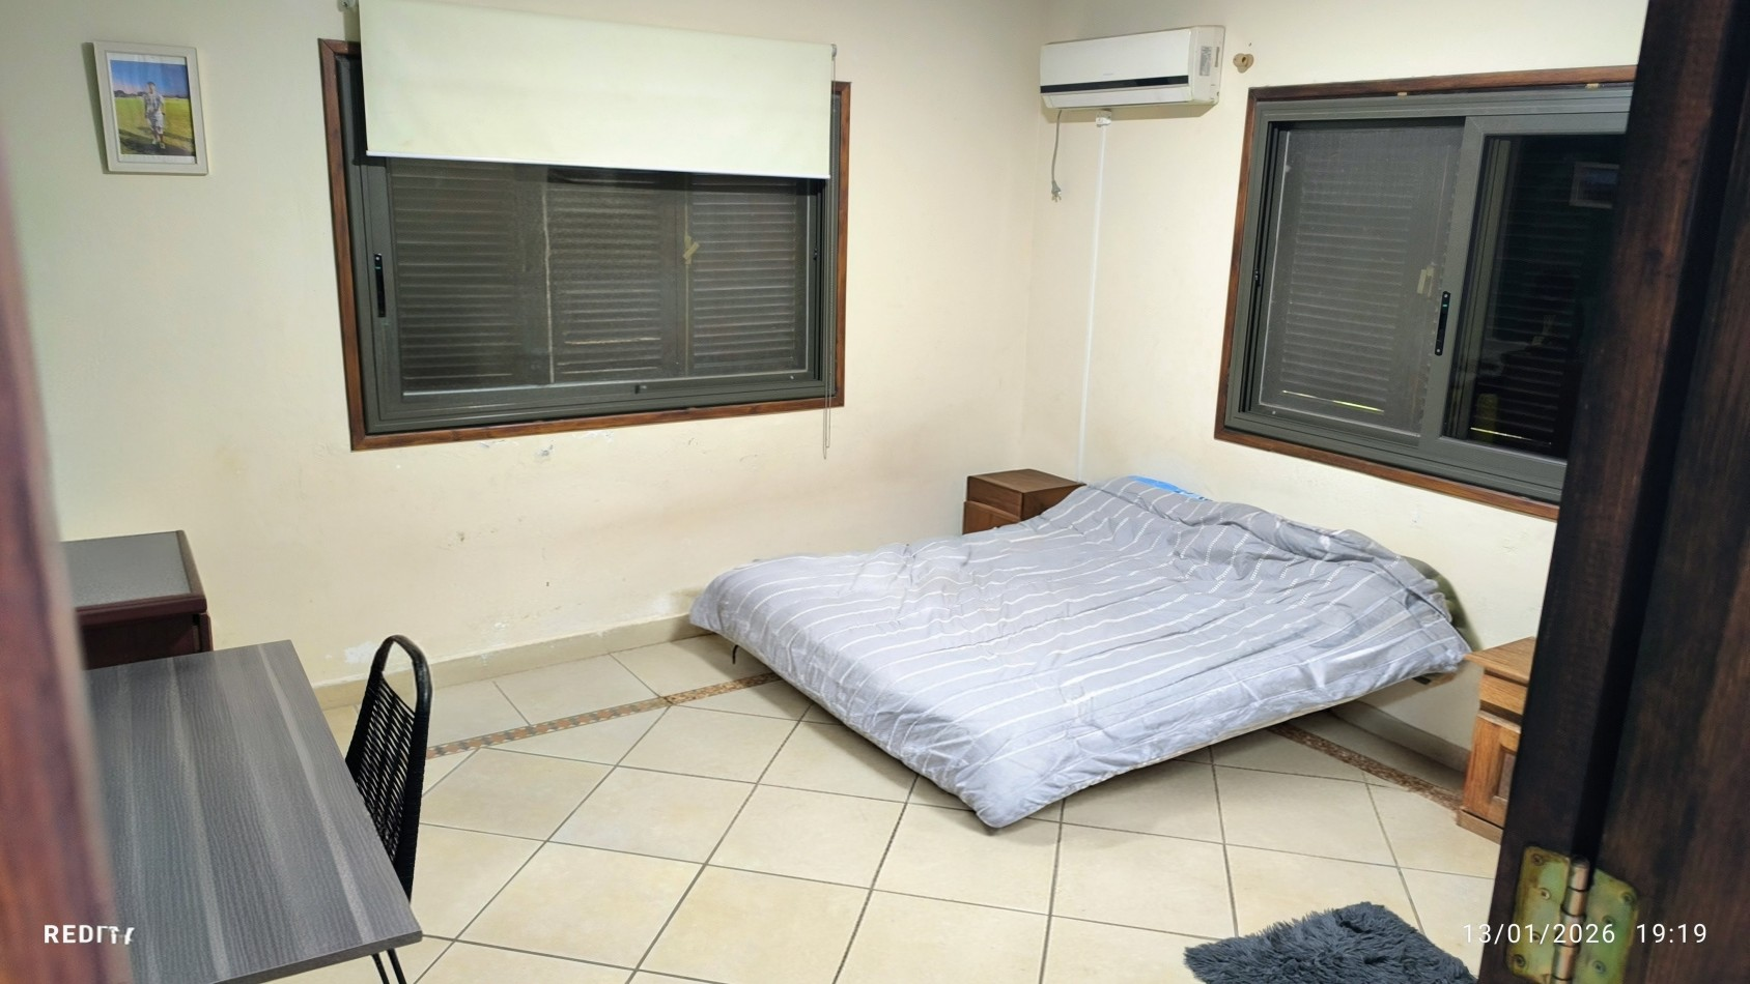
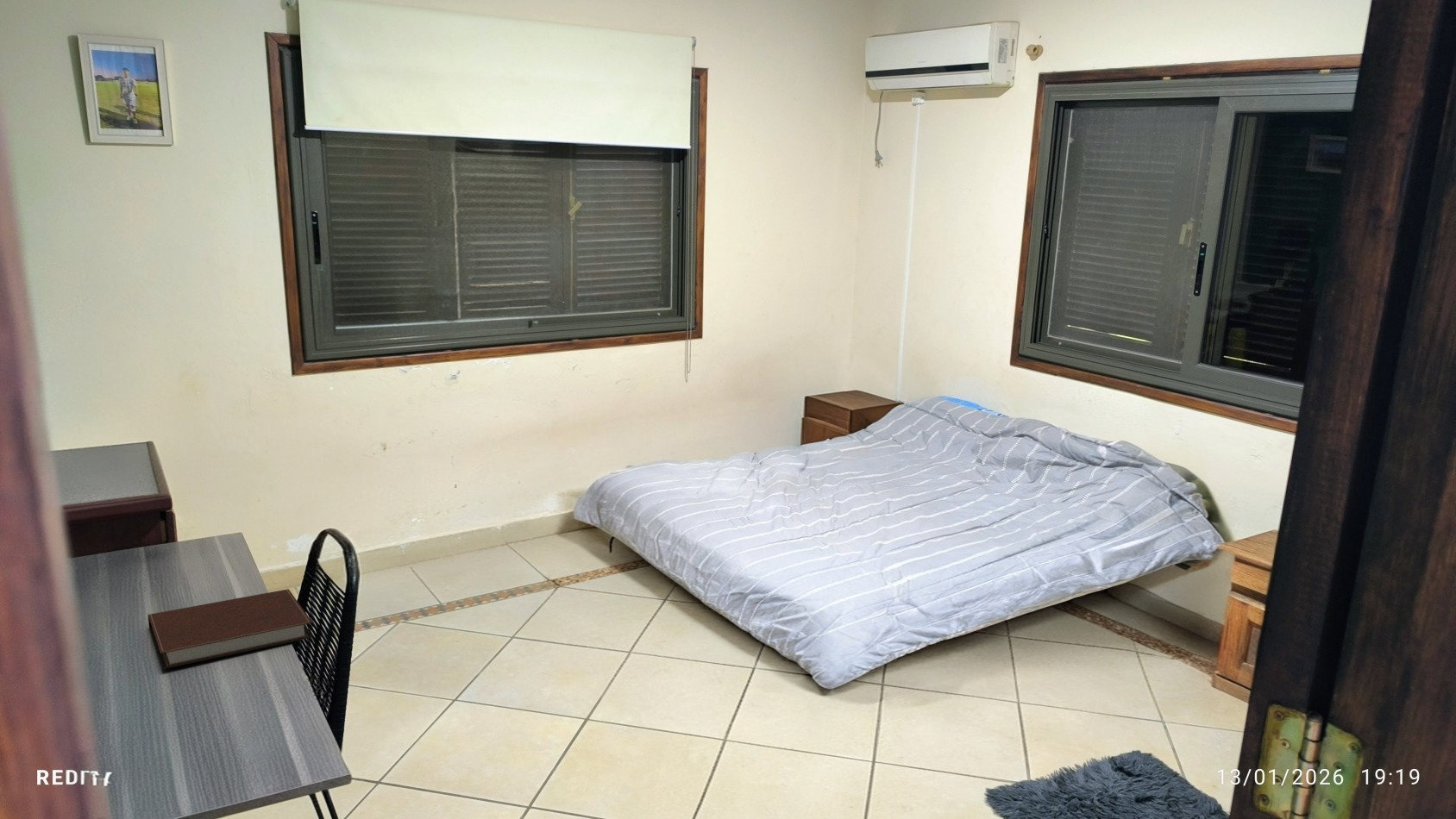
+ notebook [147,588,314,670]
